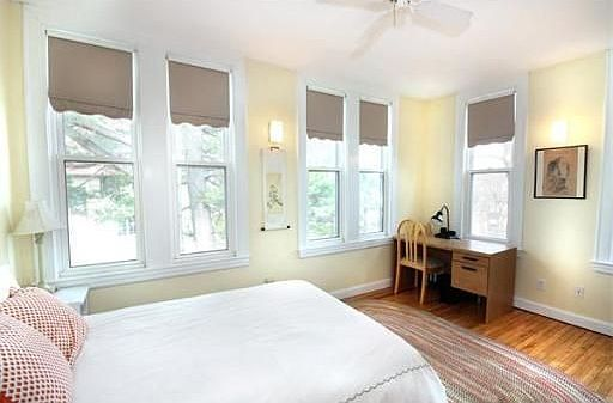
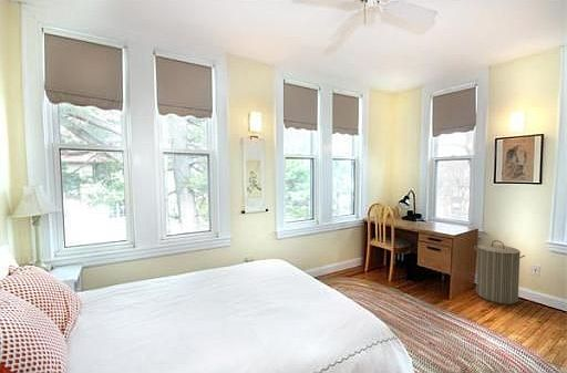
+ laundry hamper [474,239,526,305]
